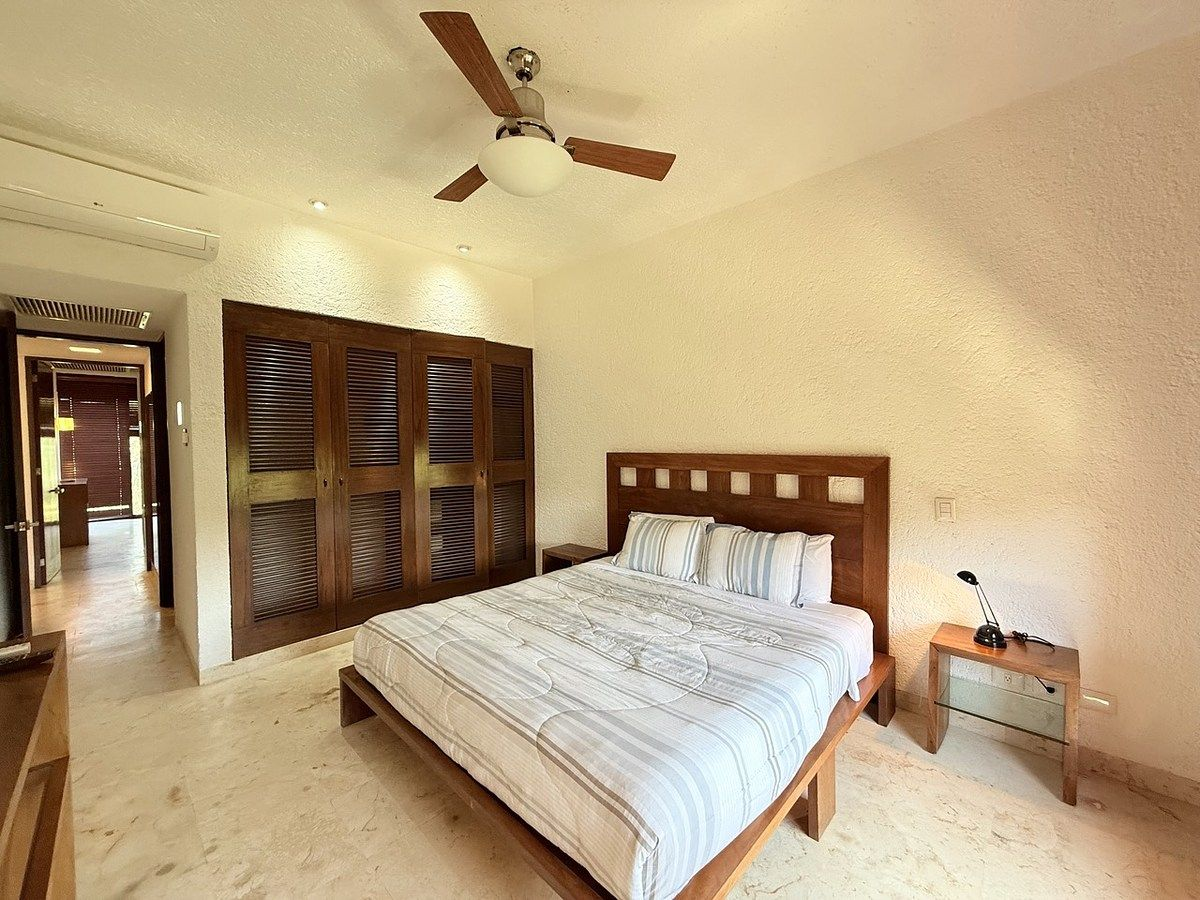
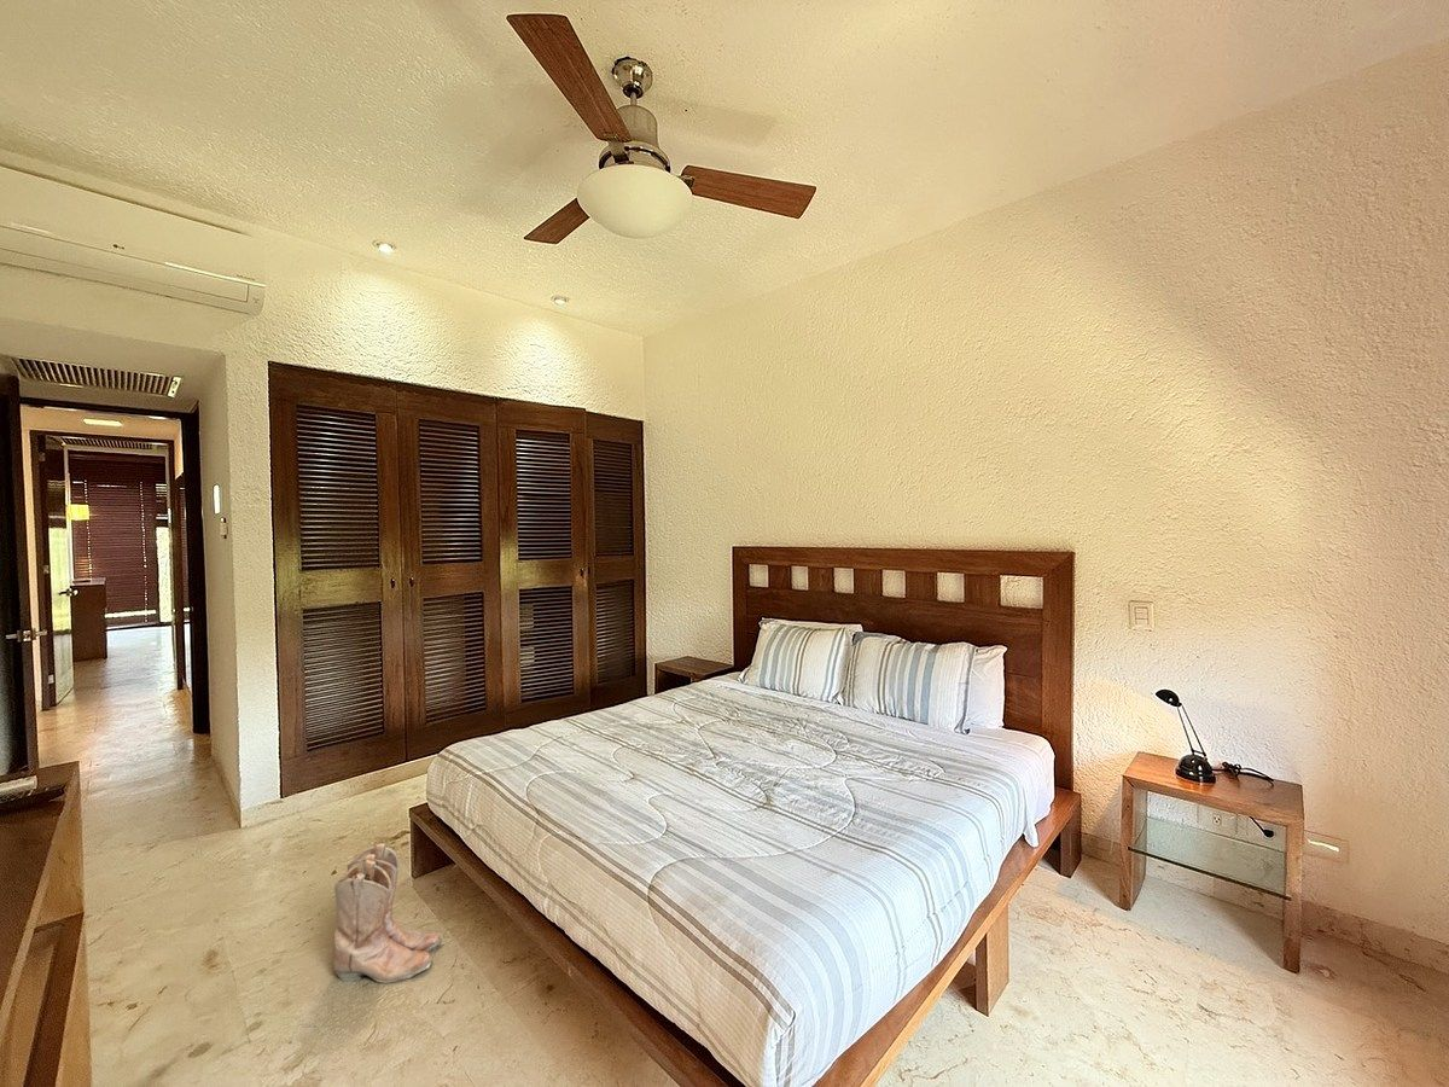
+ boots [332,843,443,984]
